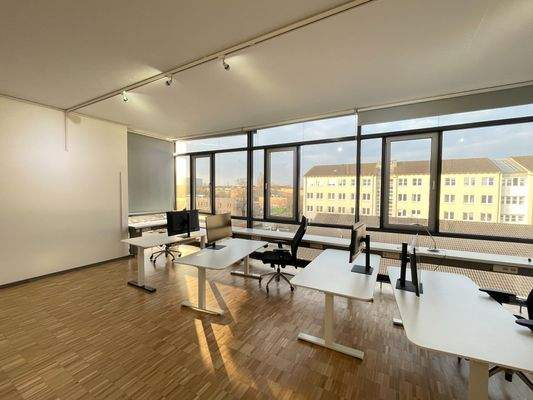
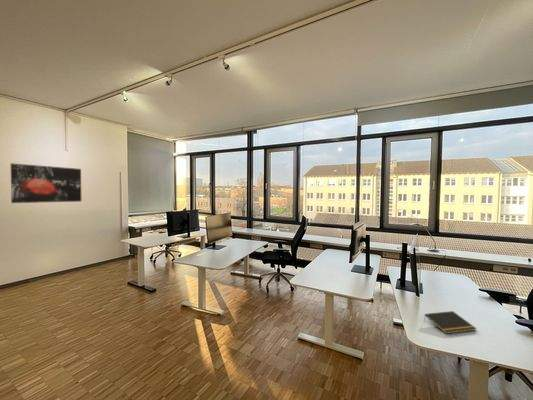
+ wall art [10,162,82,204]
+ notepad [423,310,478,335]
